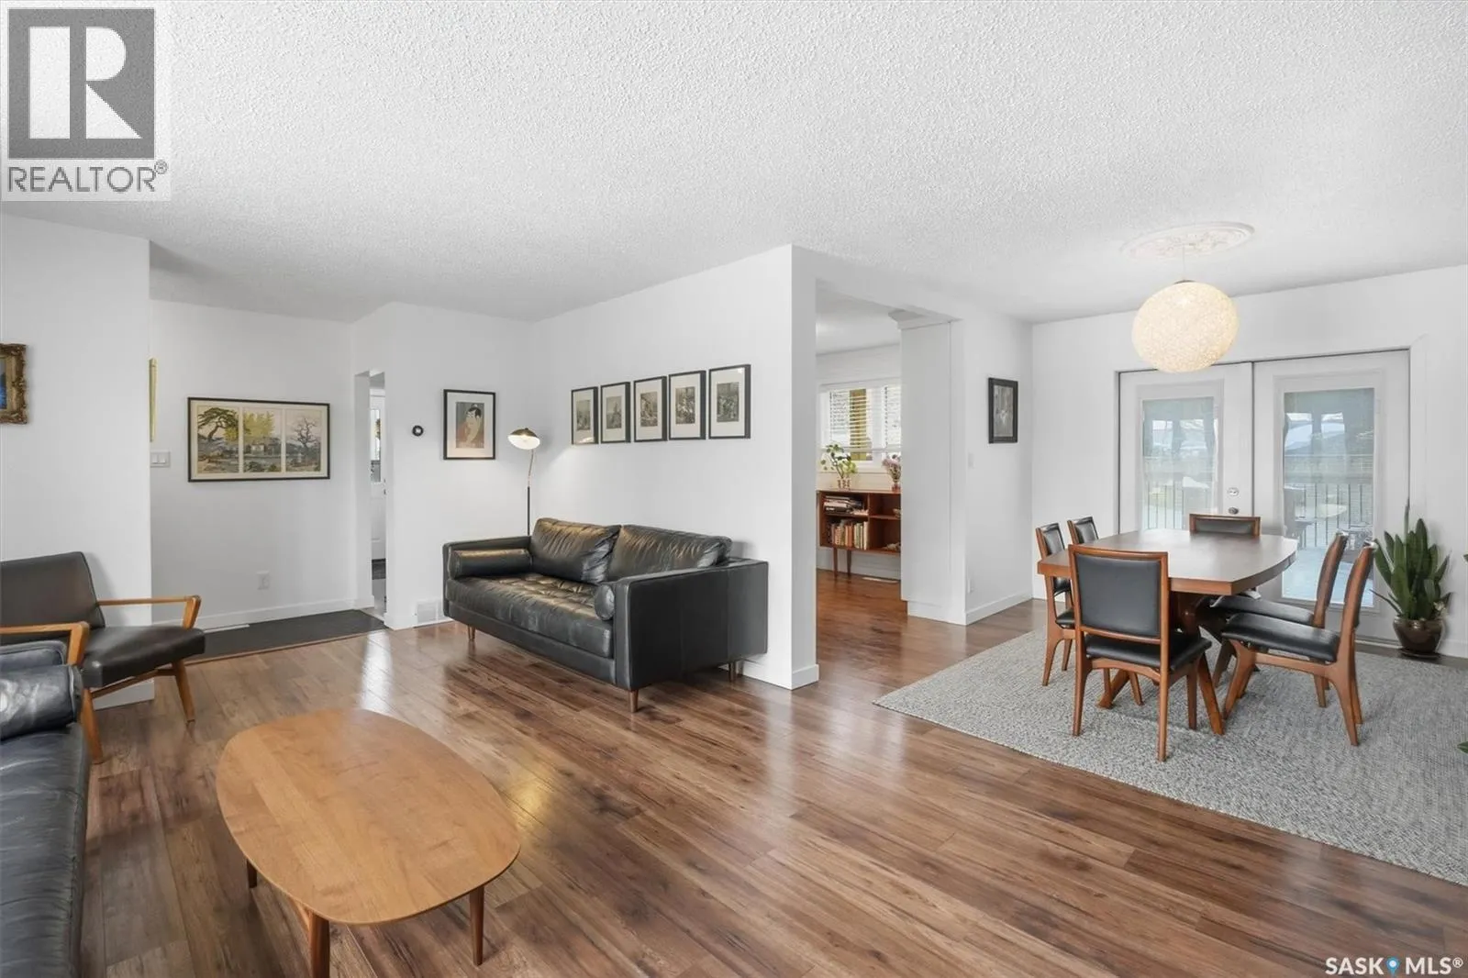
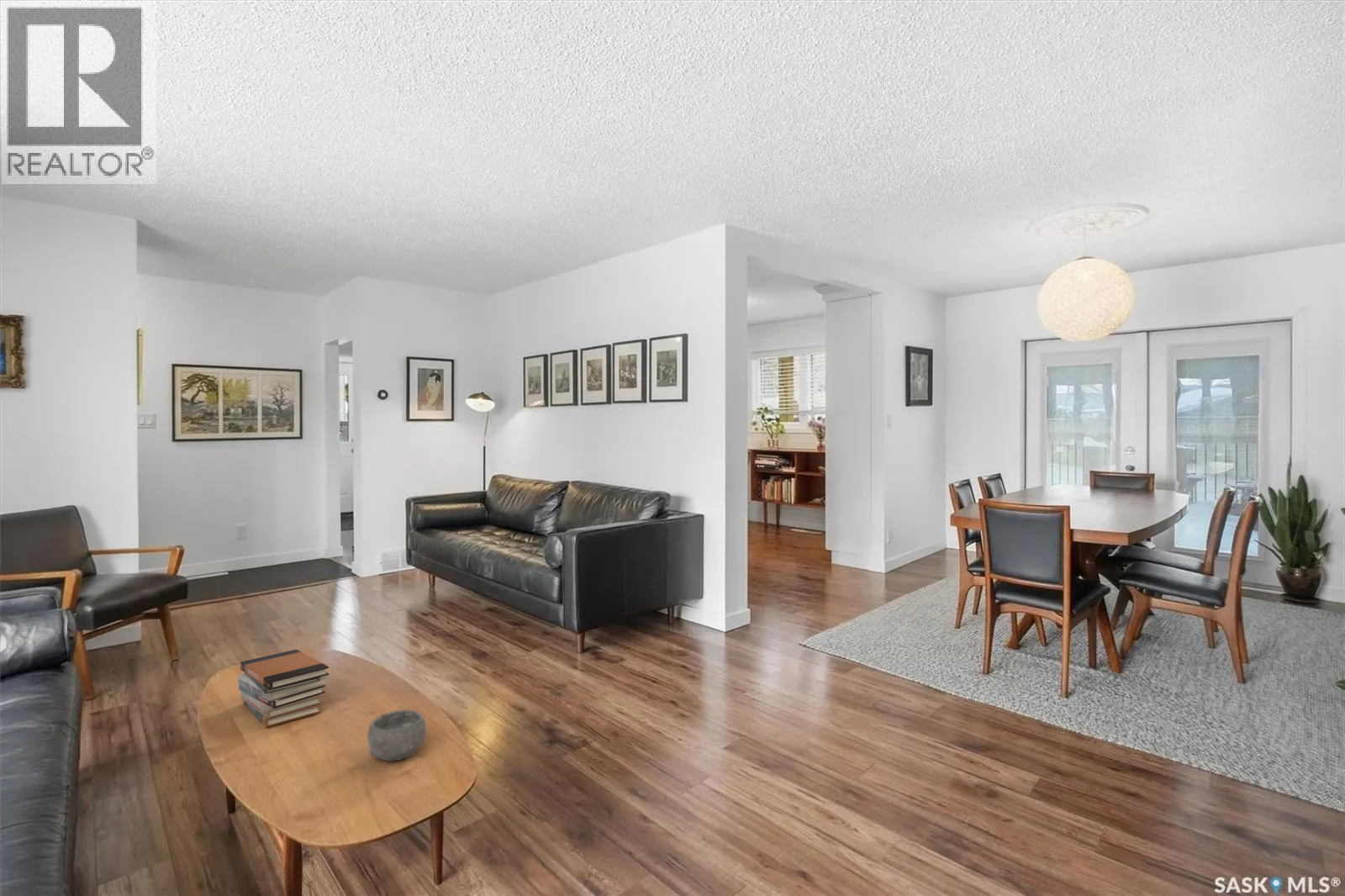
+ book stack [237,649,330,728]
+ bowl [367,709,427,762]
